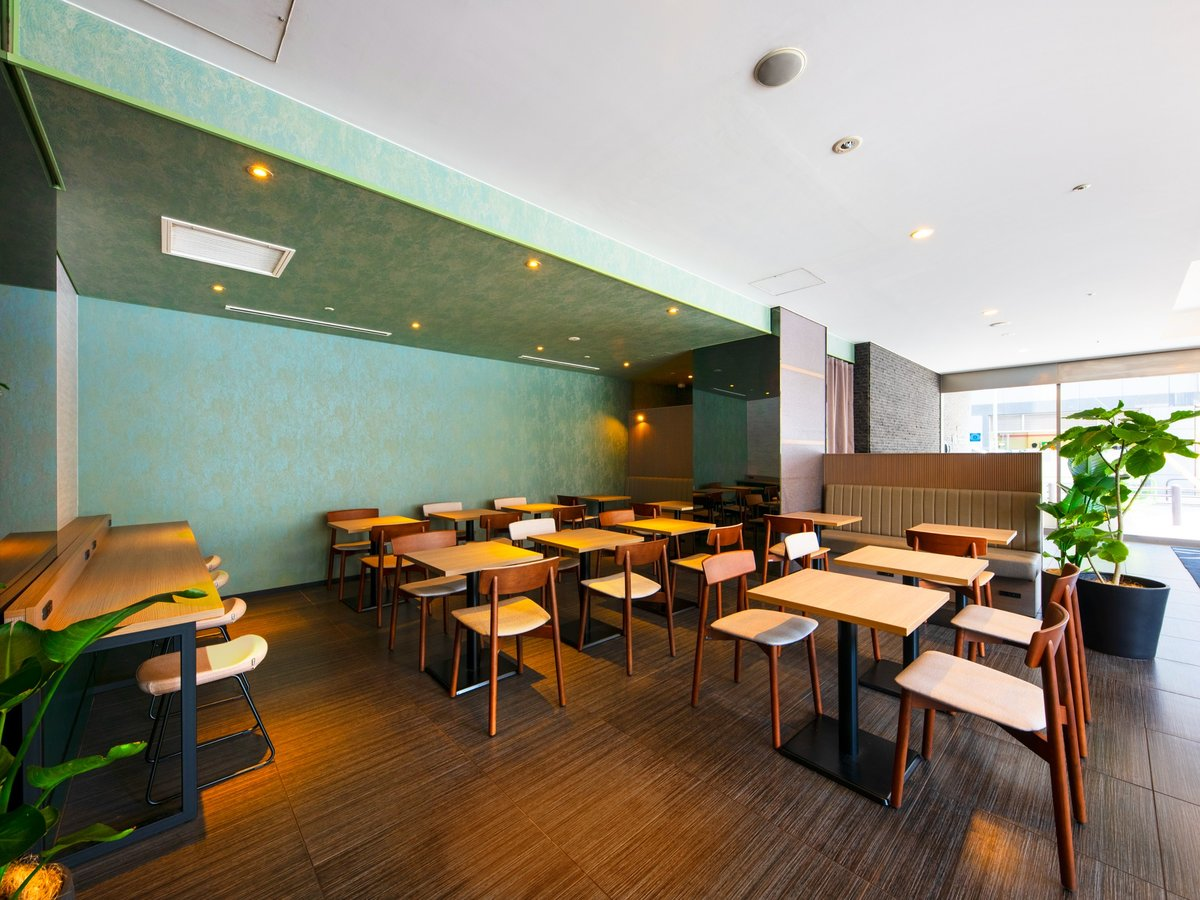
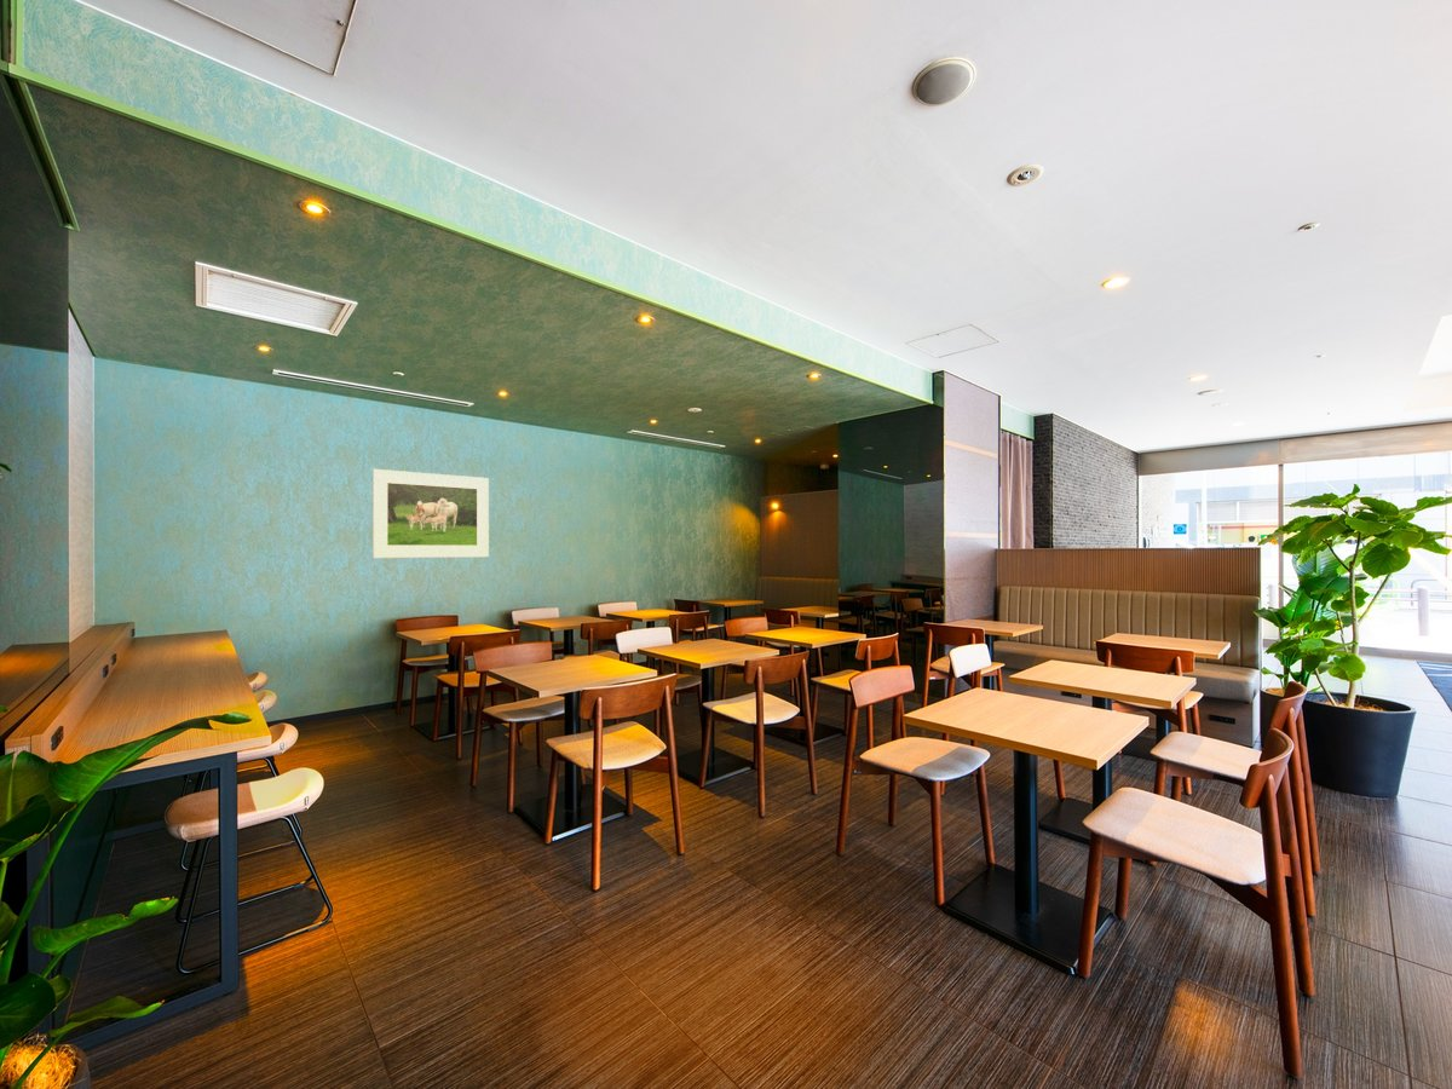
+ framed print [371,468,490,559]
